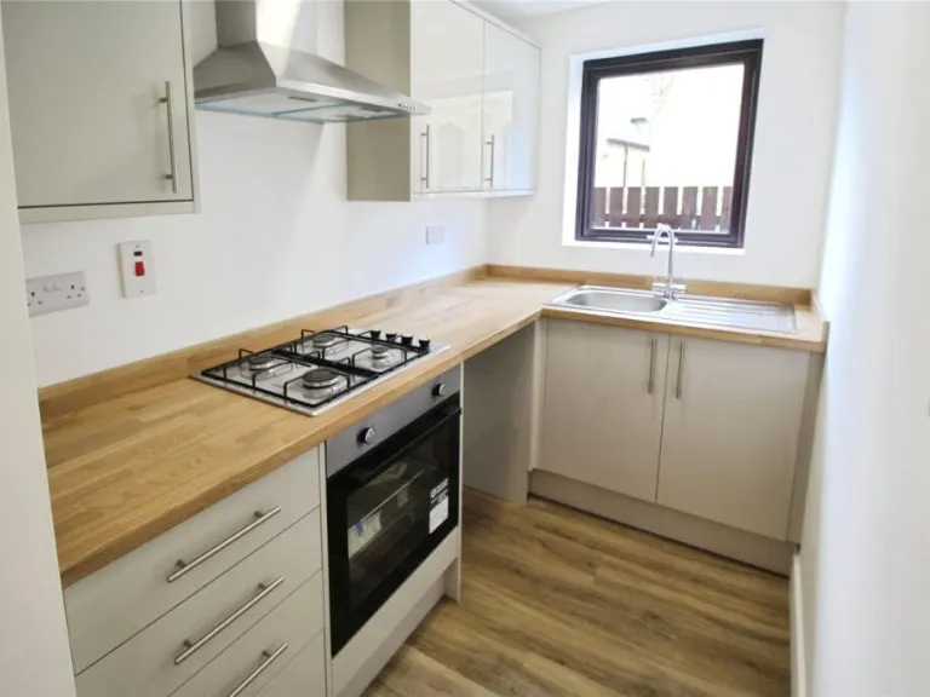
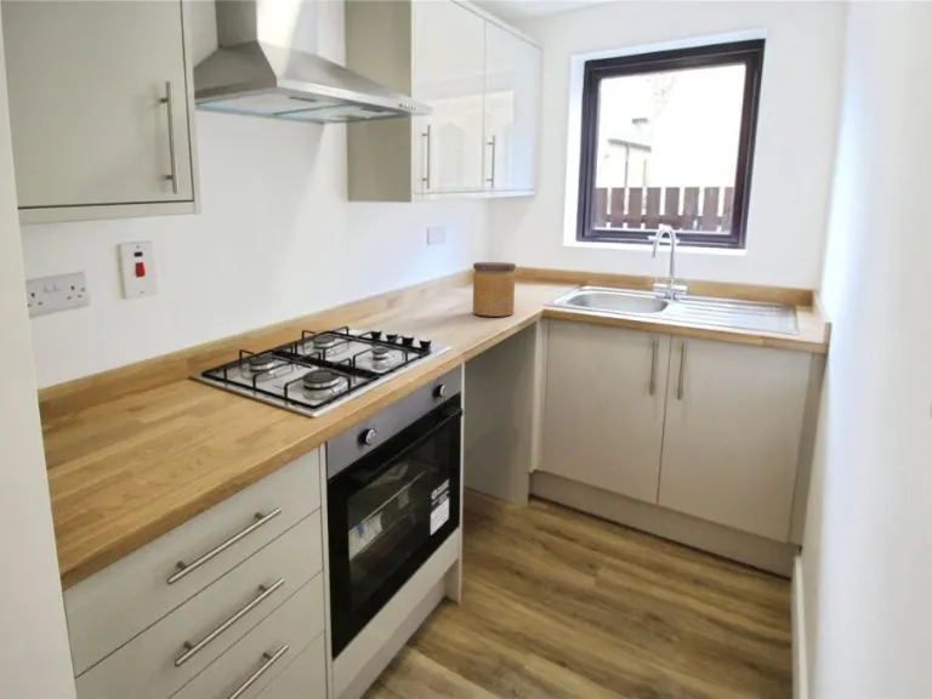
+ jar [472,261,517,318]
